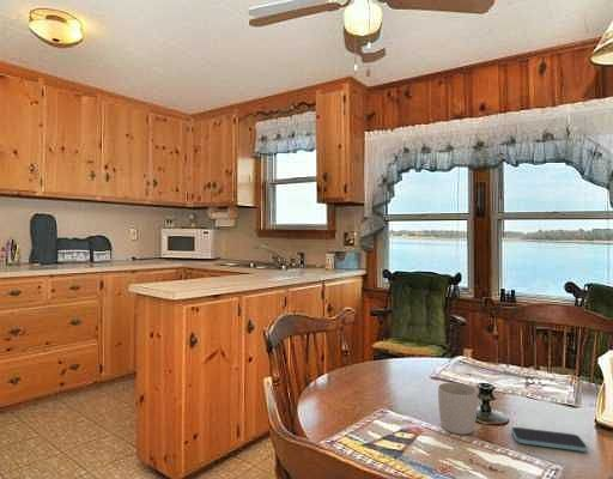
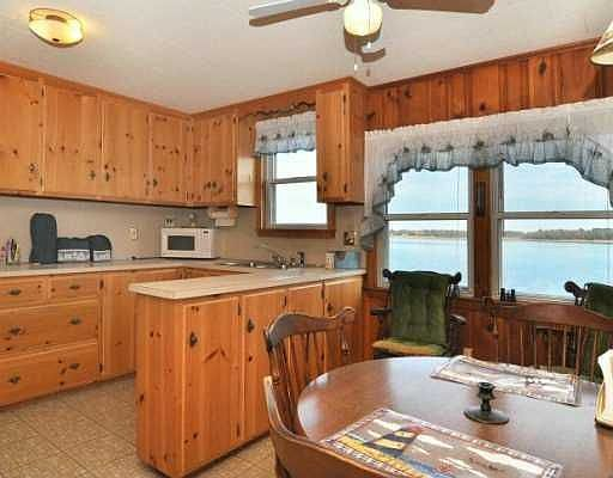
- smartphone [510,426,589,453]
- mug [437,381,479,436]
